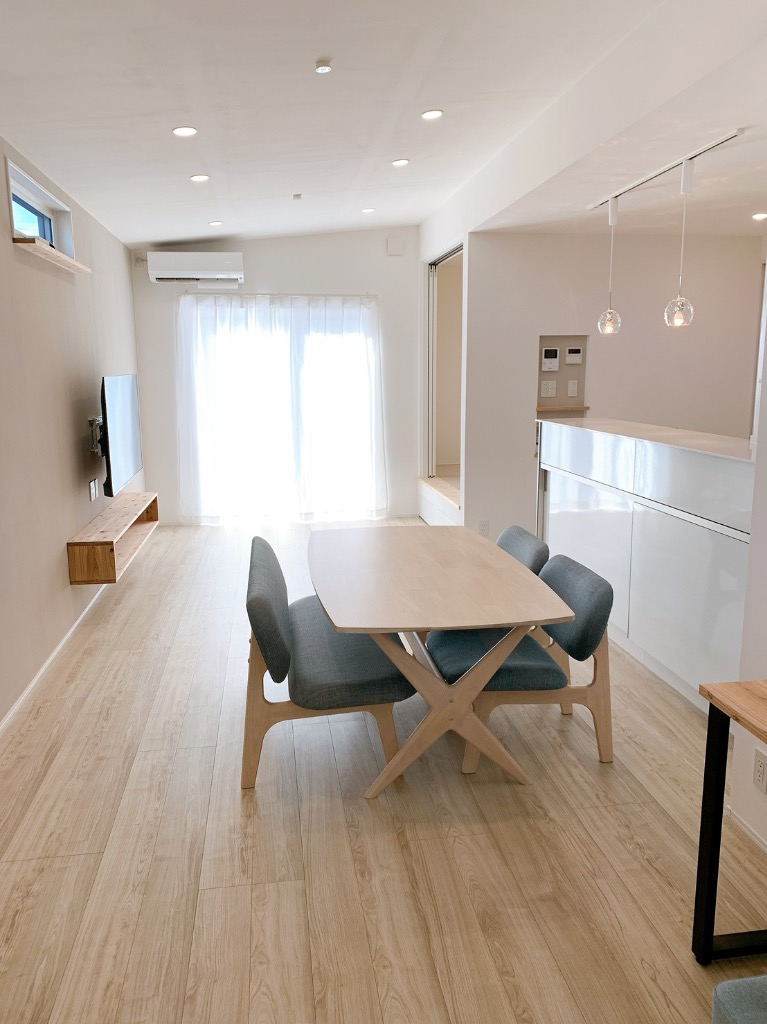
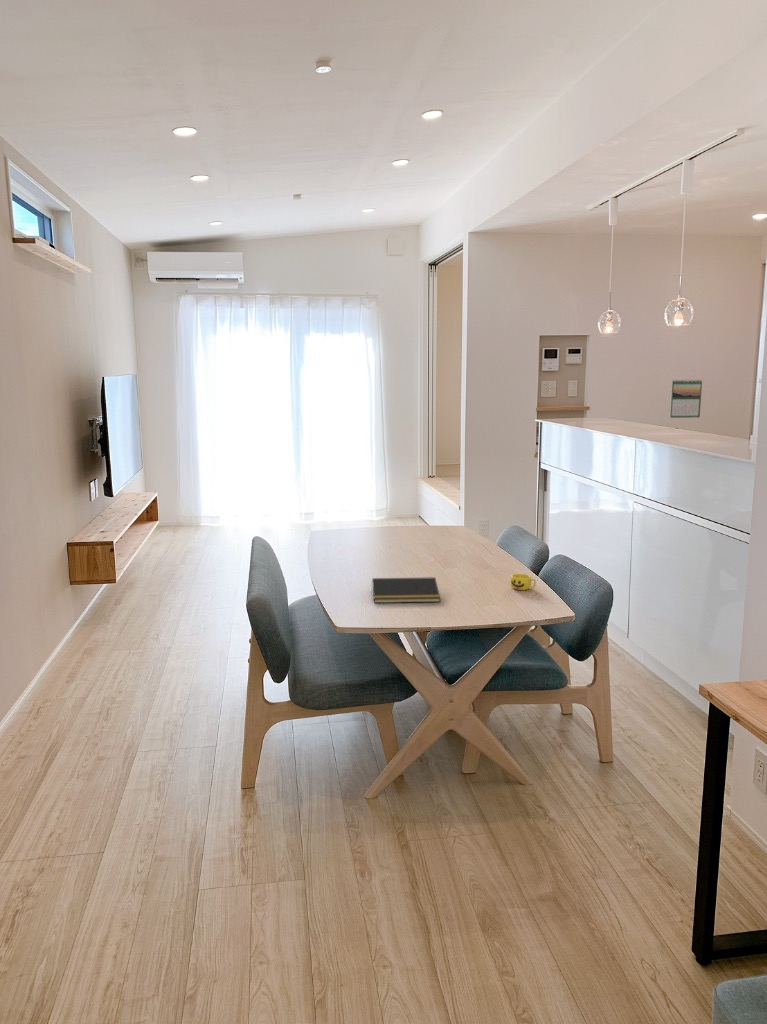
+ calendar [669,378,703,419]
+ notepad [370,576,441,604]
+ cup [509,573,537,591]
